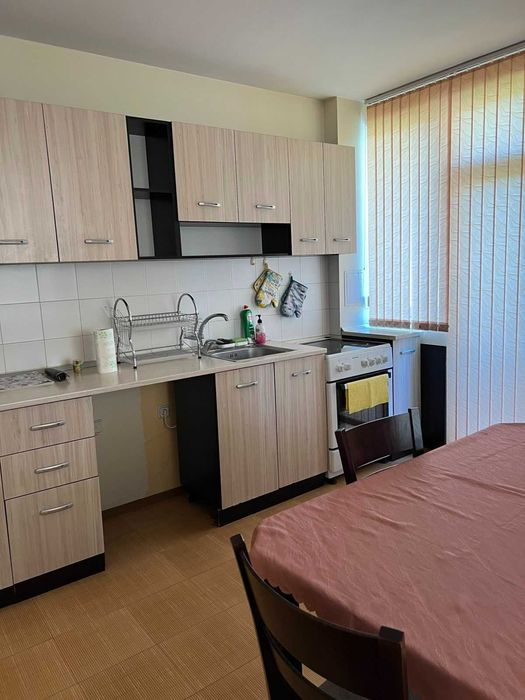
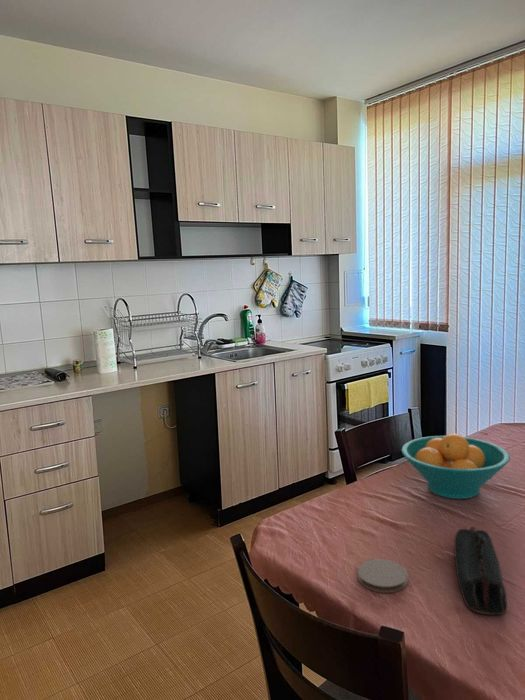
+ fruit bowl [401,433,511,500]
+ coaster [357,558,408,594]
+ pencil case [453,526,508,616]
